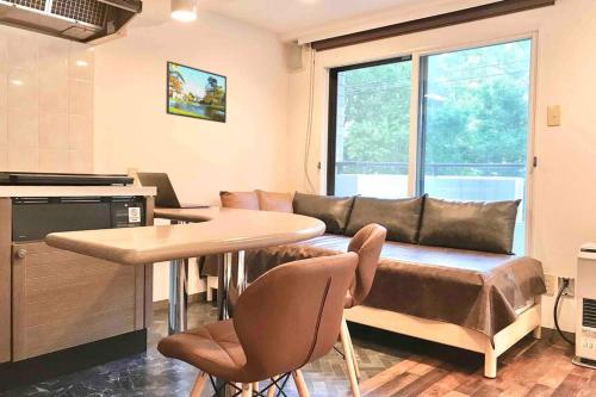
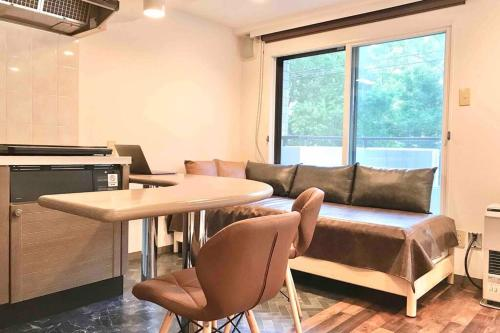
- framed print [164,60,228,124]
